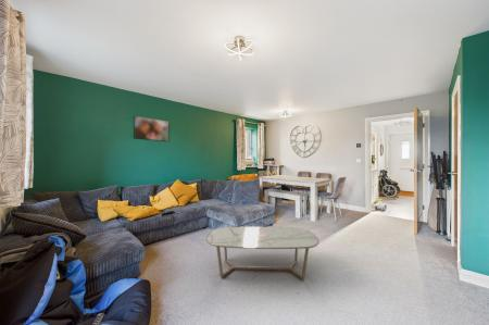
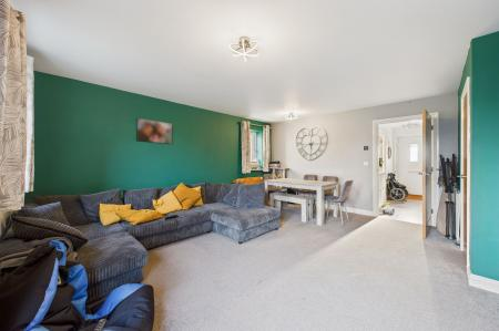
- coffee table [205,226,321,280]
